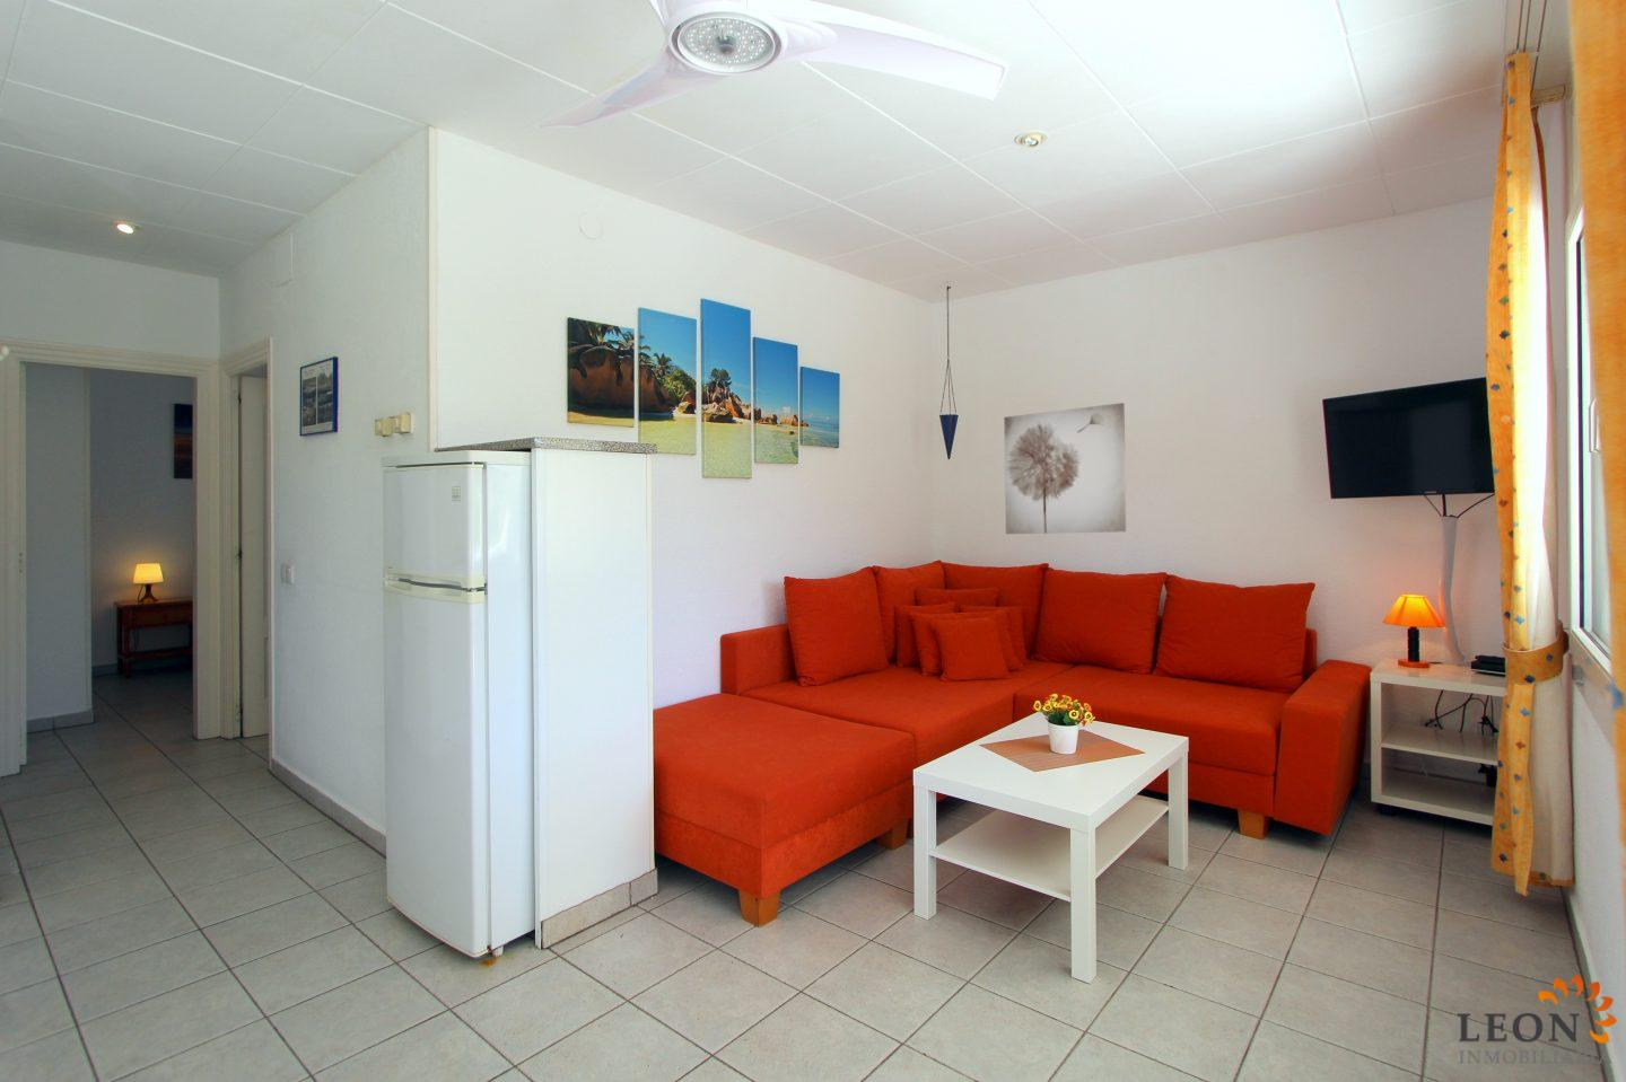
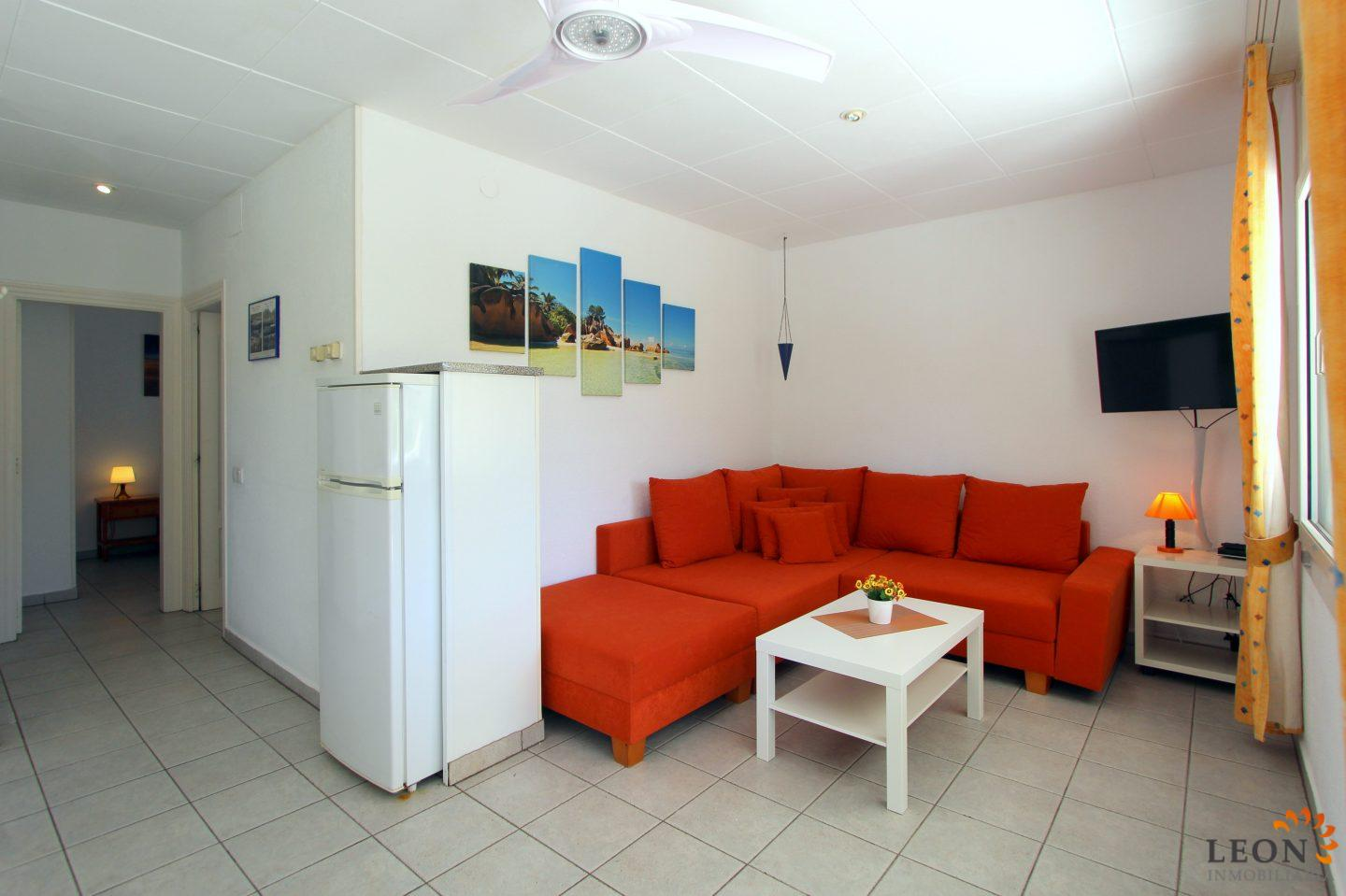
- wall art [1003,402,1127,535]
